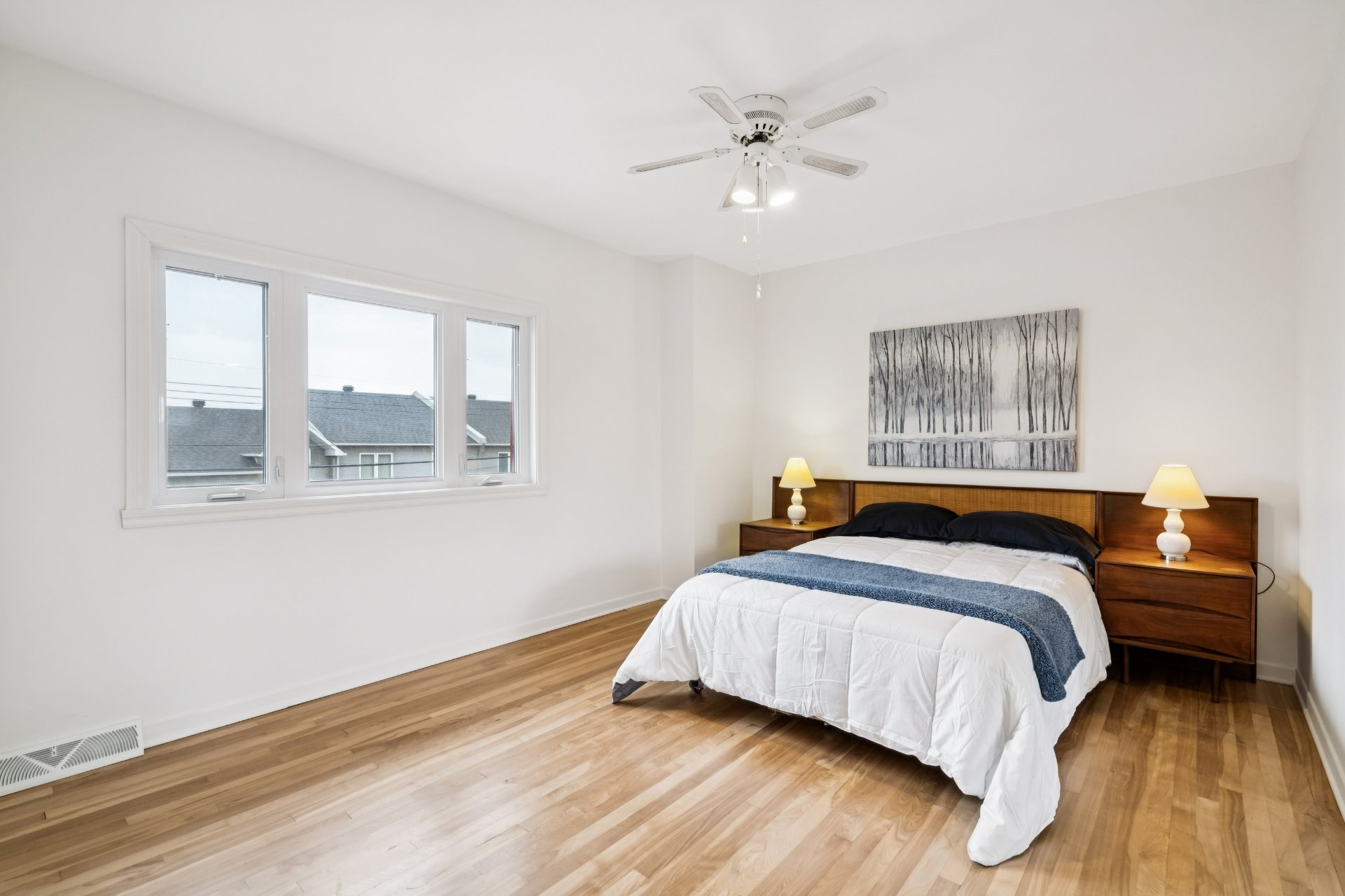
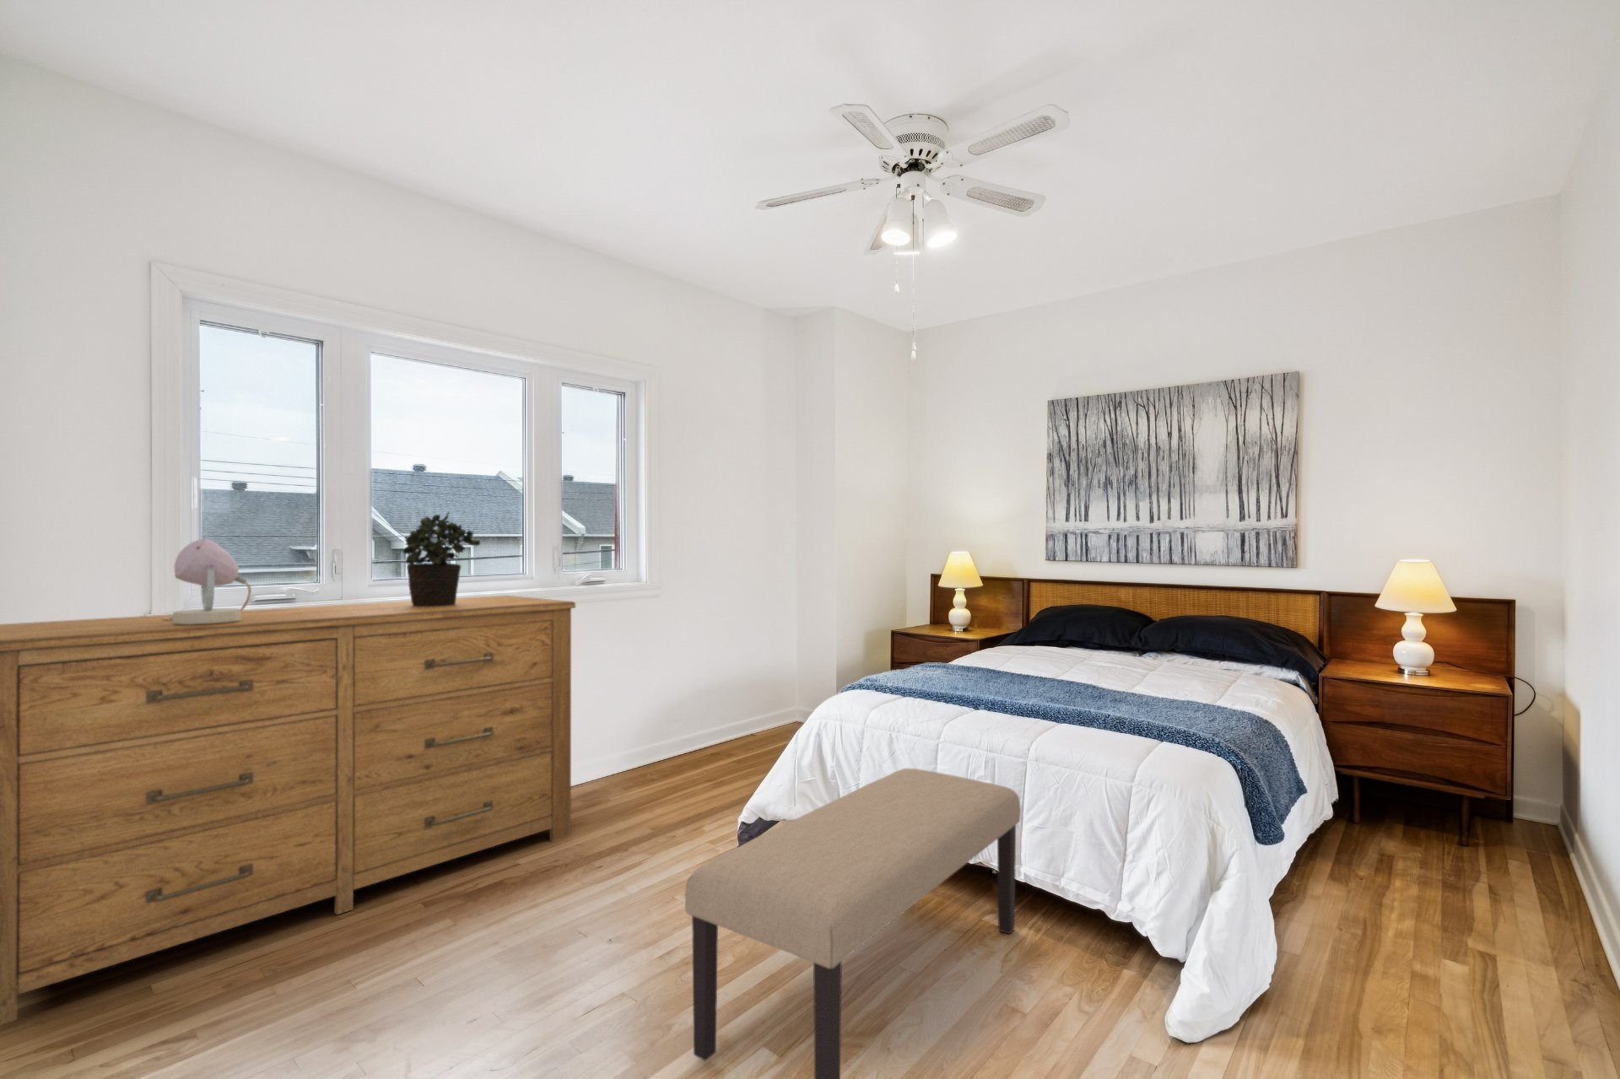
+ bench [684,767,1021,1079]
+ table lamp [163,537,252,624]
+ dresser [0,595,576,1027]
+ potted plant [402,511,481,607]
